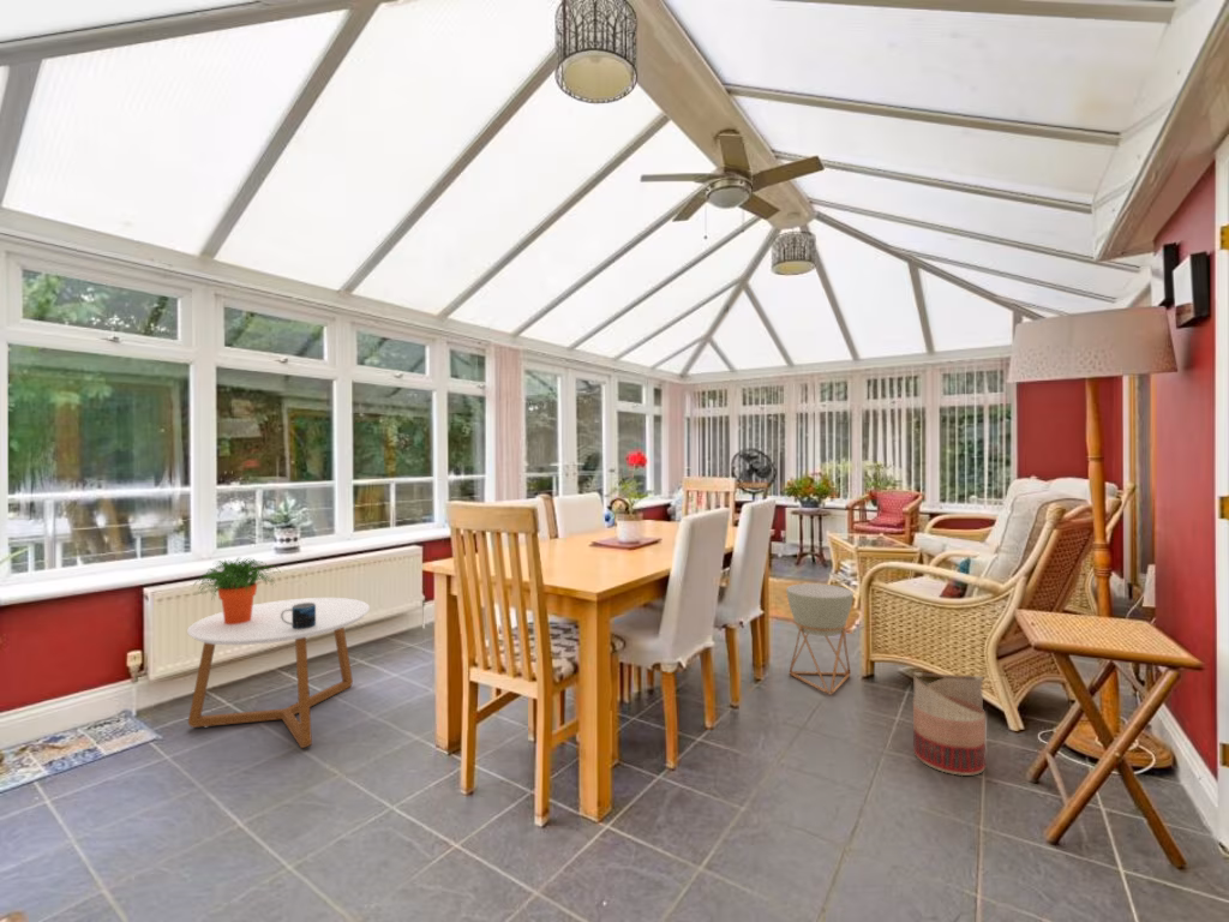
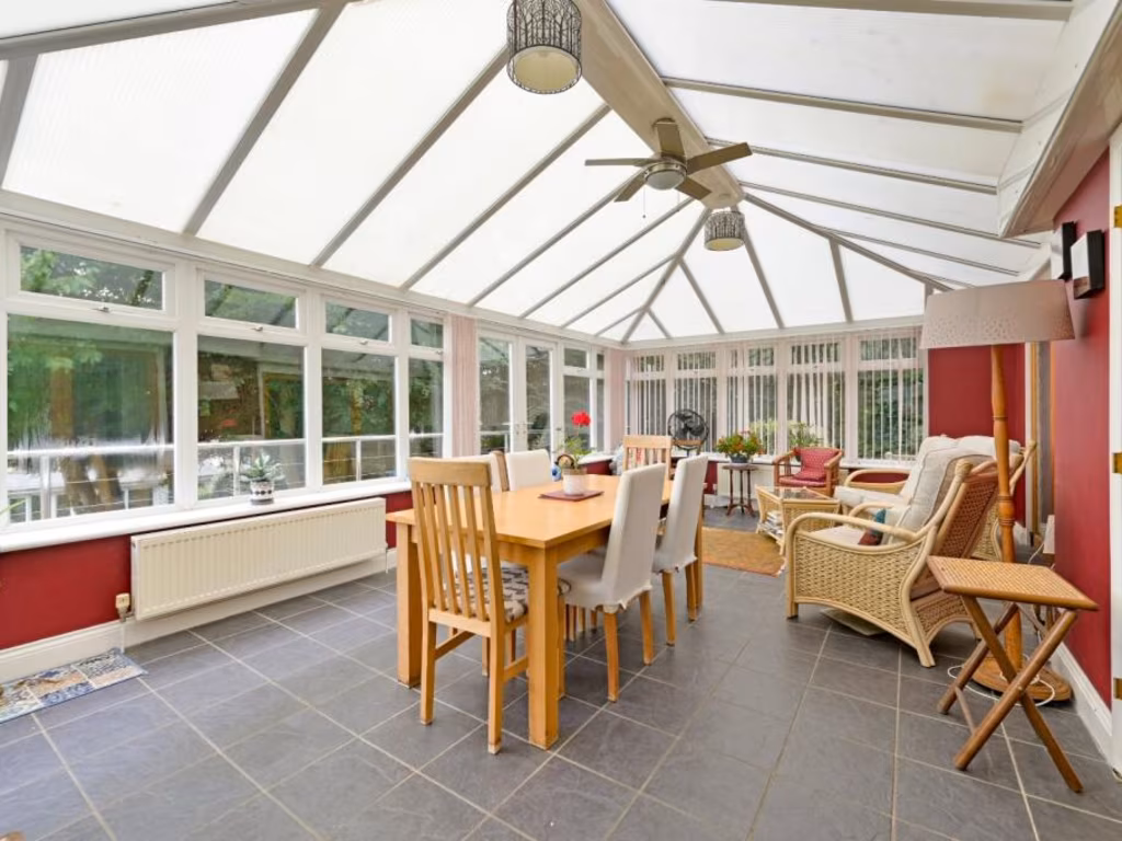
- basket [911,671,987,777]
- planter [785,582,855,696]
- potted plant [191,556,281,624]
- coffee table [186,597,371,749]
- mug [281,603,316,630]
